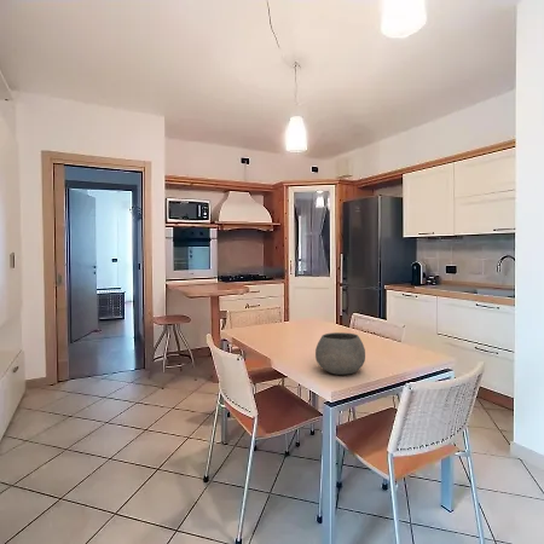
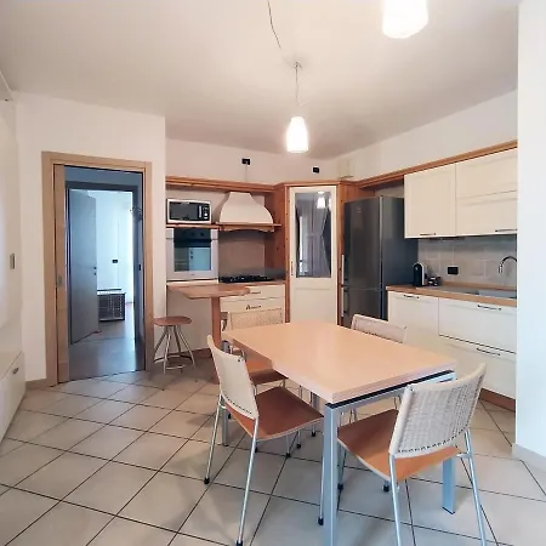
- bowl [314,331,366,376]
